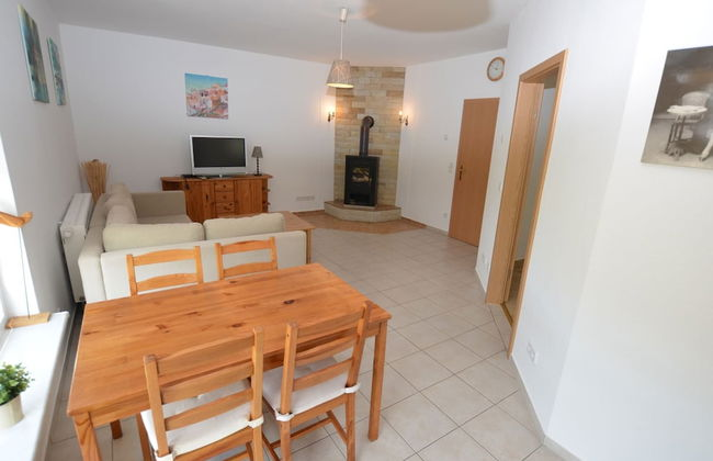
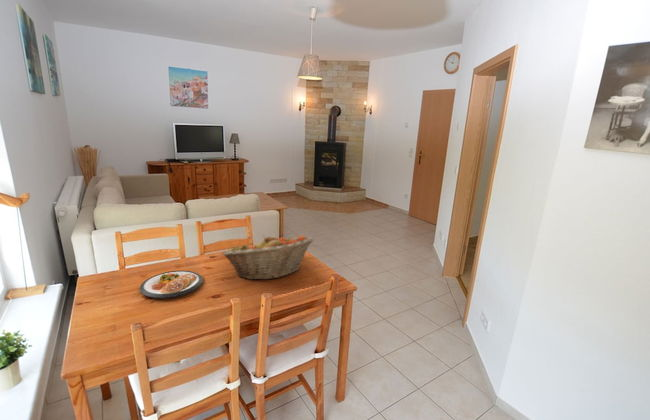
+ fruit basket [221,235,315,280]
+ dish [139,270,204,299]
